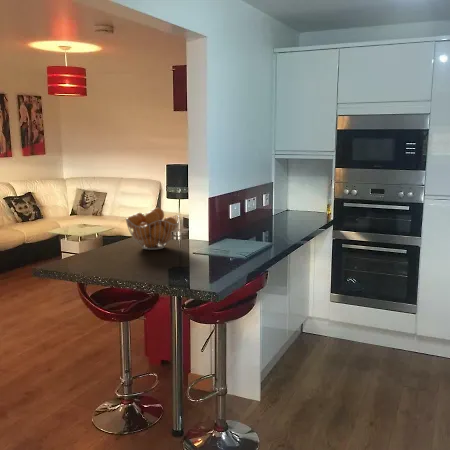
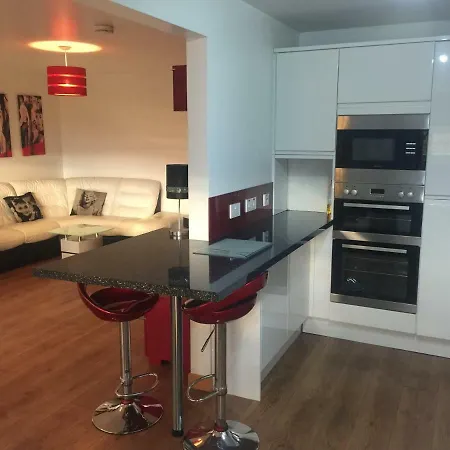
- fruit basket [125,207,180,251]
